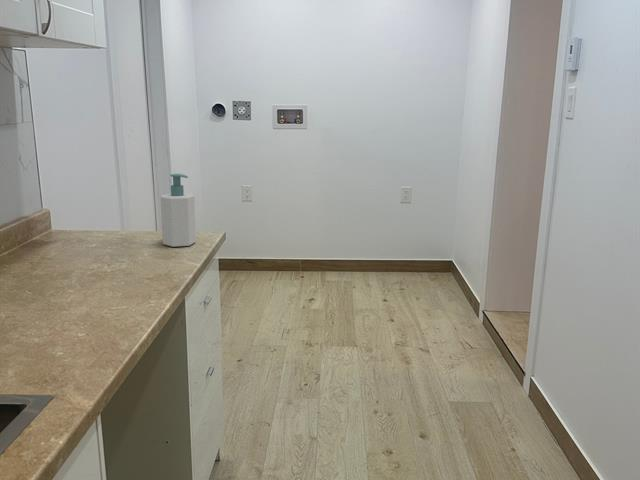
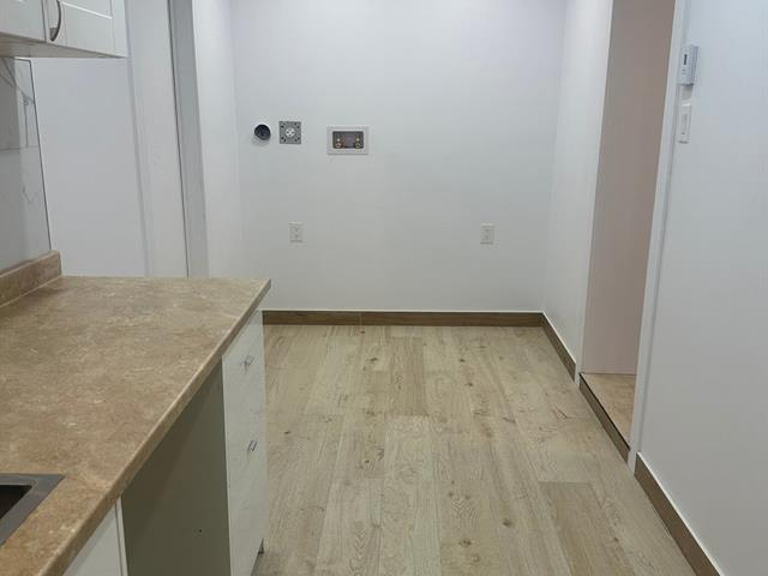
- soap bottle [160,173,197,248]
